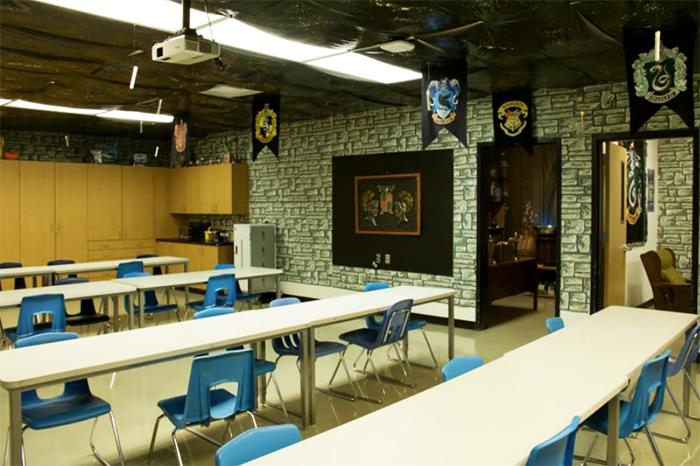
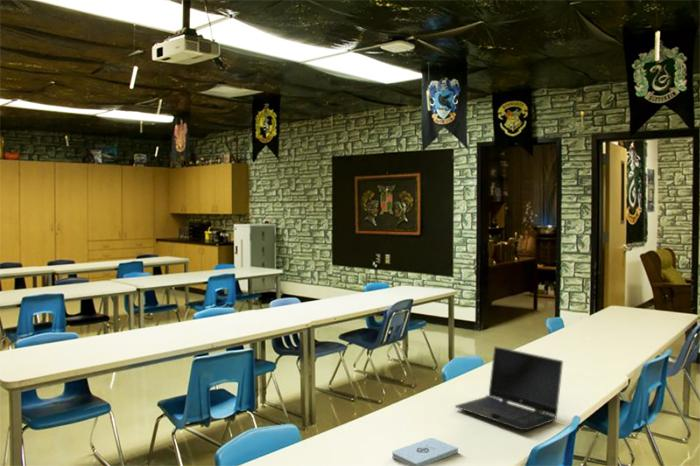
+ laptop computer [454,345,564,431]
+ notepad [391,437,459,466]
